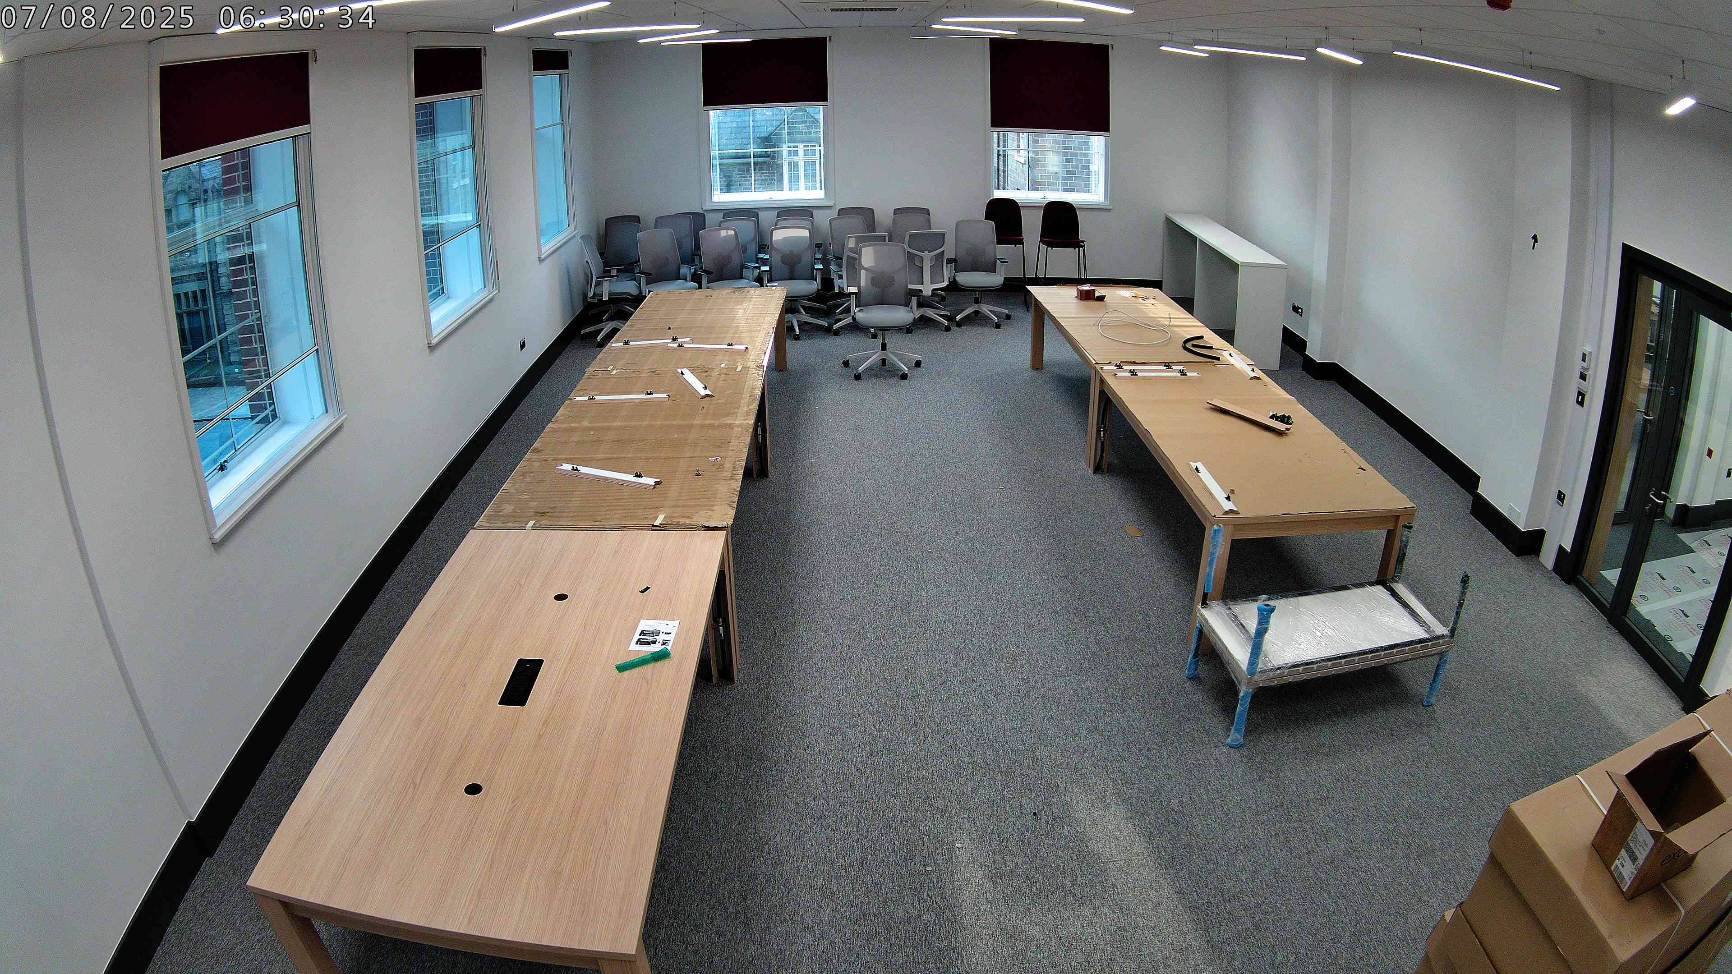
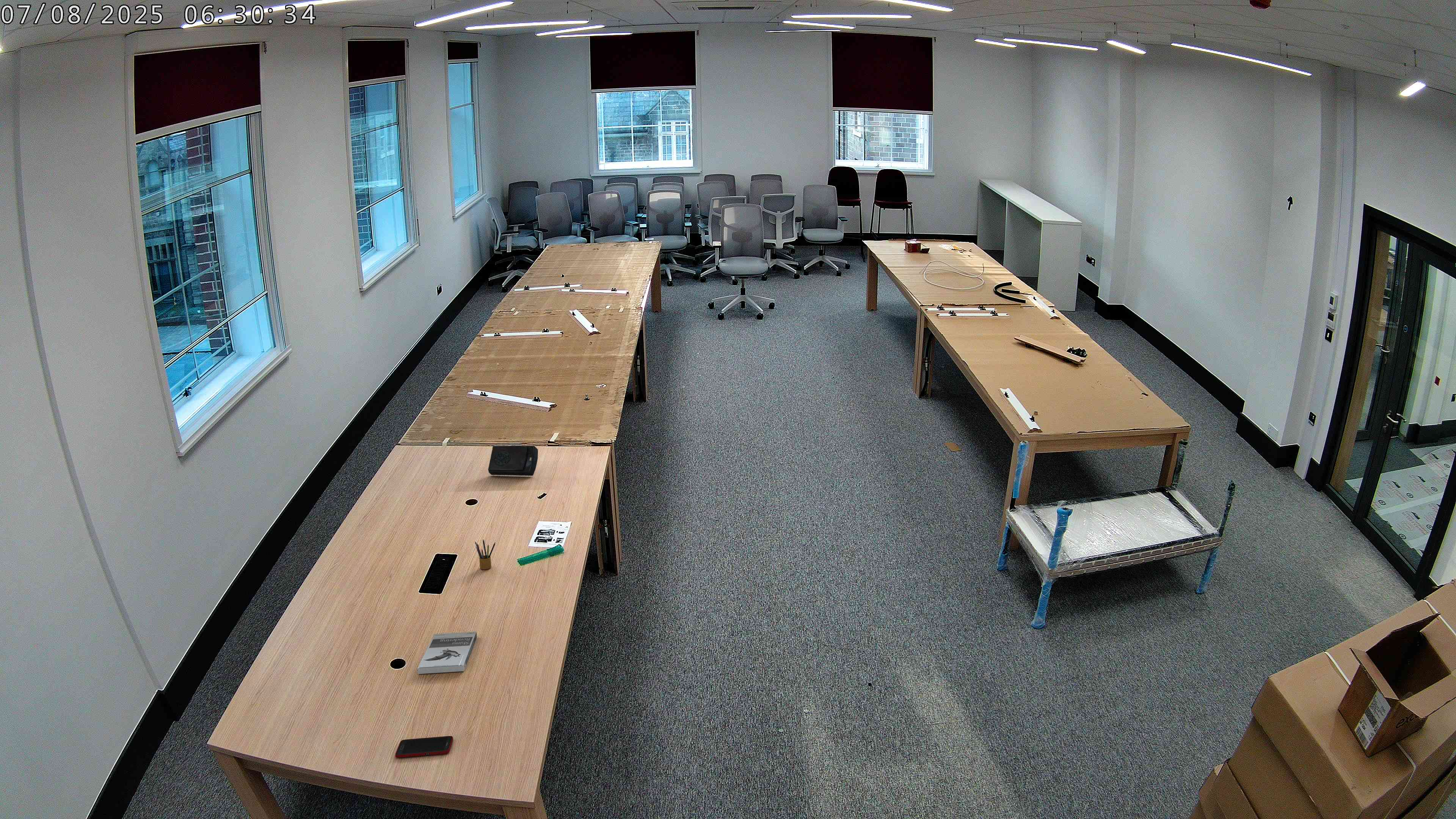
+ cell phone [395,736,453,758]
+ book [417,631,477,675]
+ pencil box [475,539,496,570]
+ speaker [488,446,538,476]
